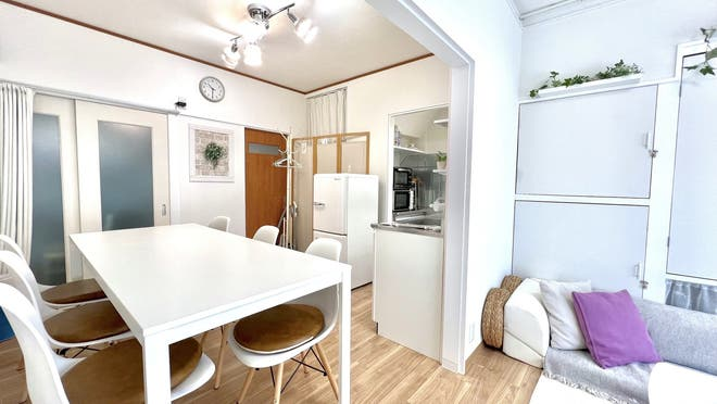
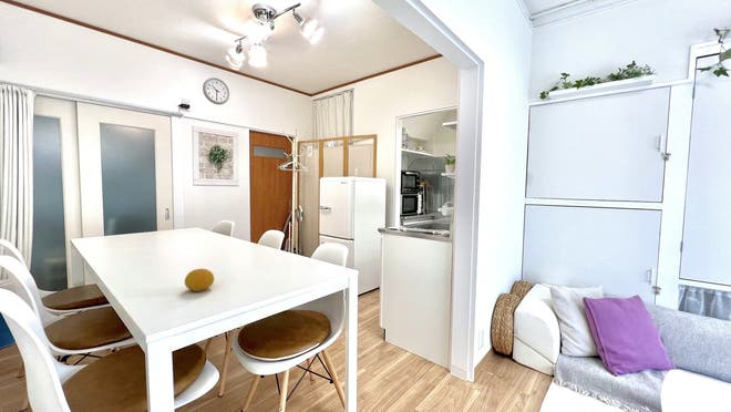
+ fruit [184,268,215,292]
